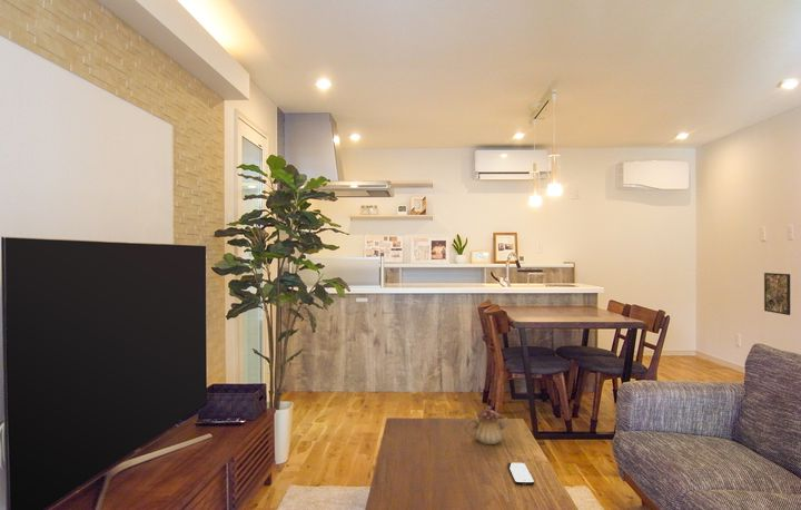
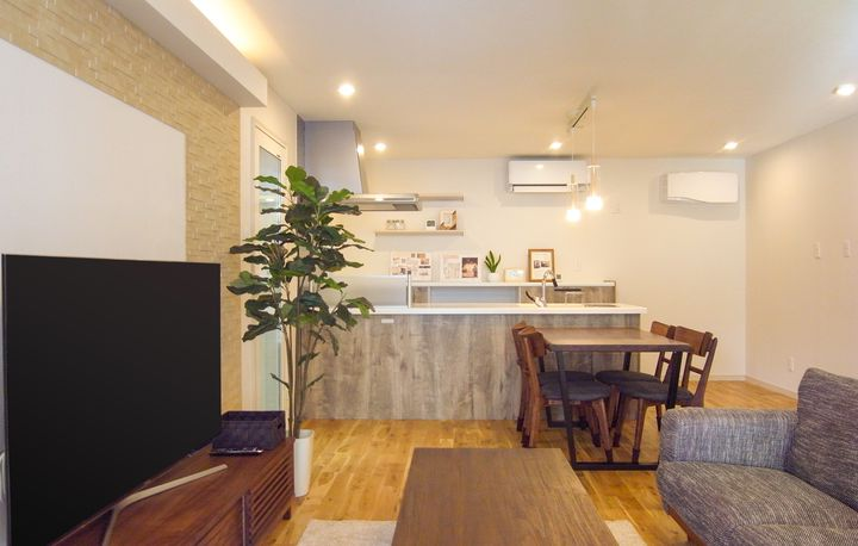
- teapot [463,405,511,445]
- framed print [763,272,791,316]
- smartphone [506,462,535,486]
